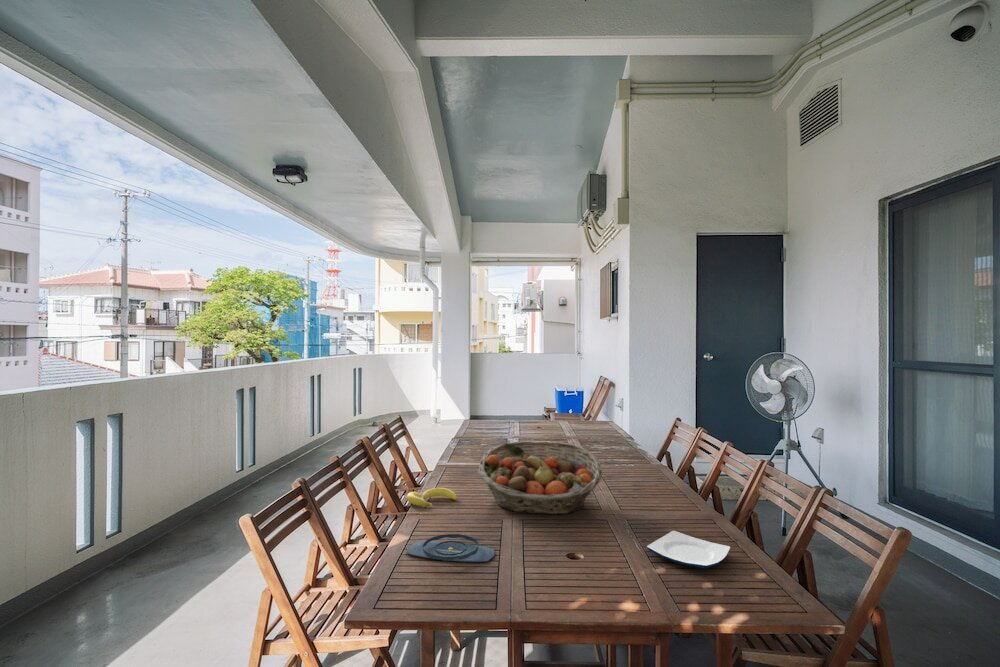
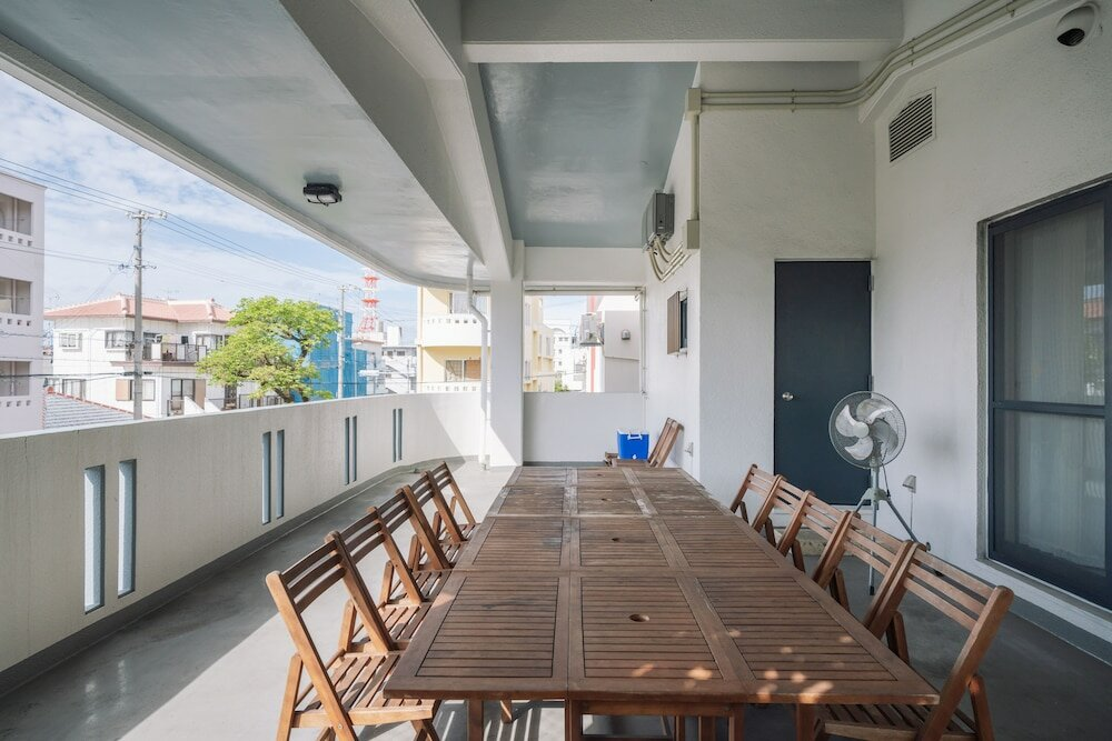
- banana [406,487,458,507]
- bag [405,525,495,563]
- plate [646,530,731,569]
- fruit basket [478,440,603,515]
